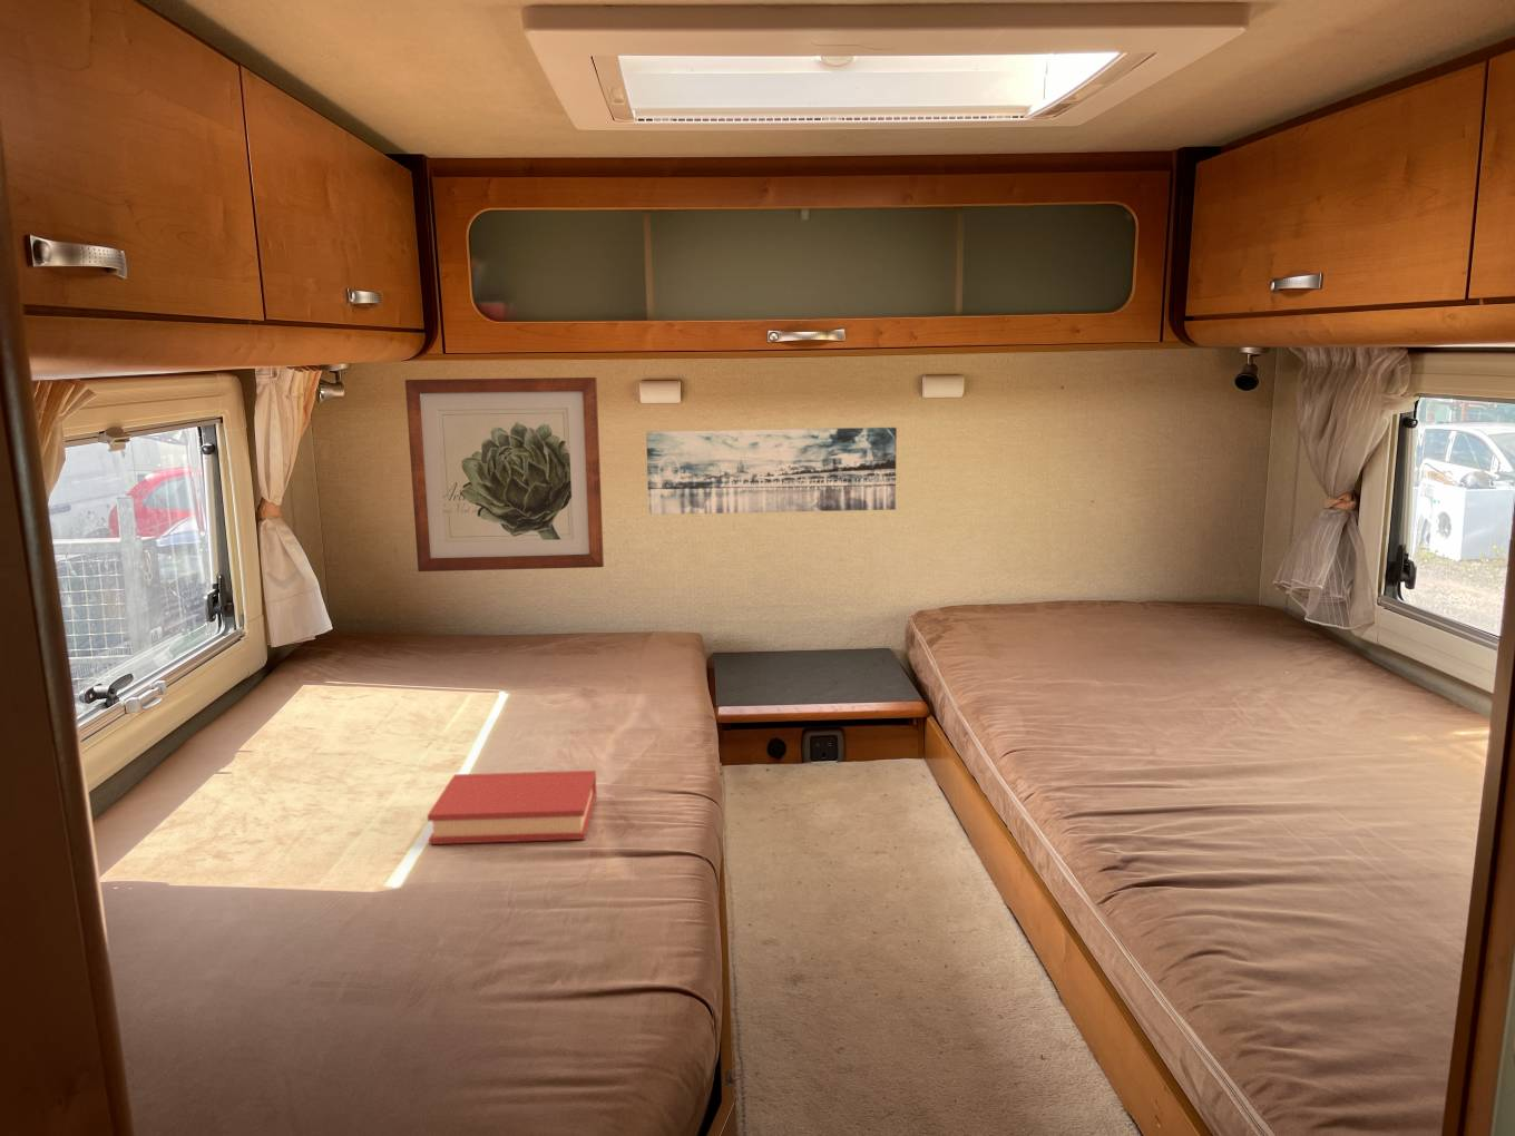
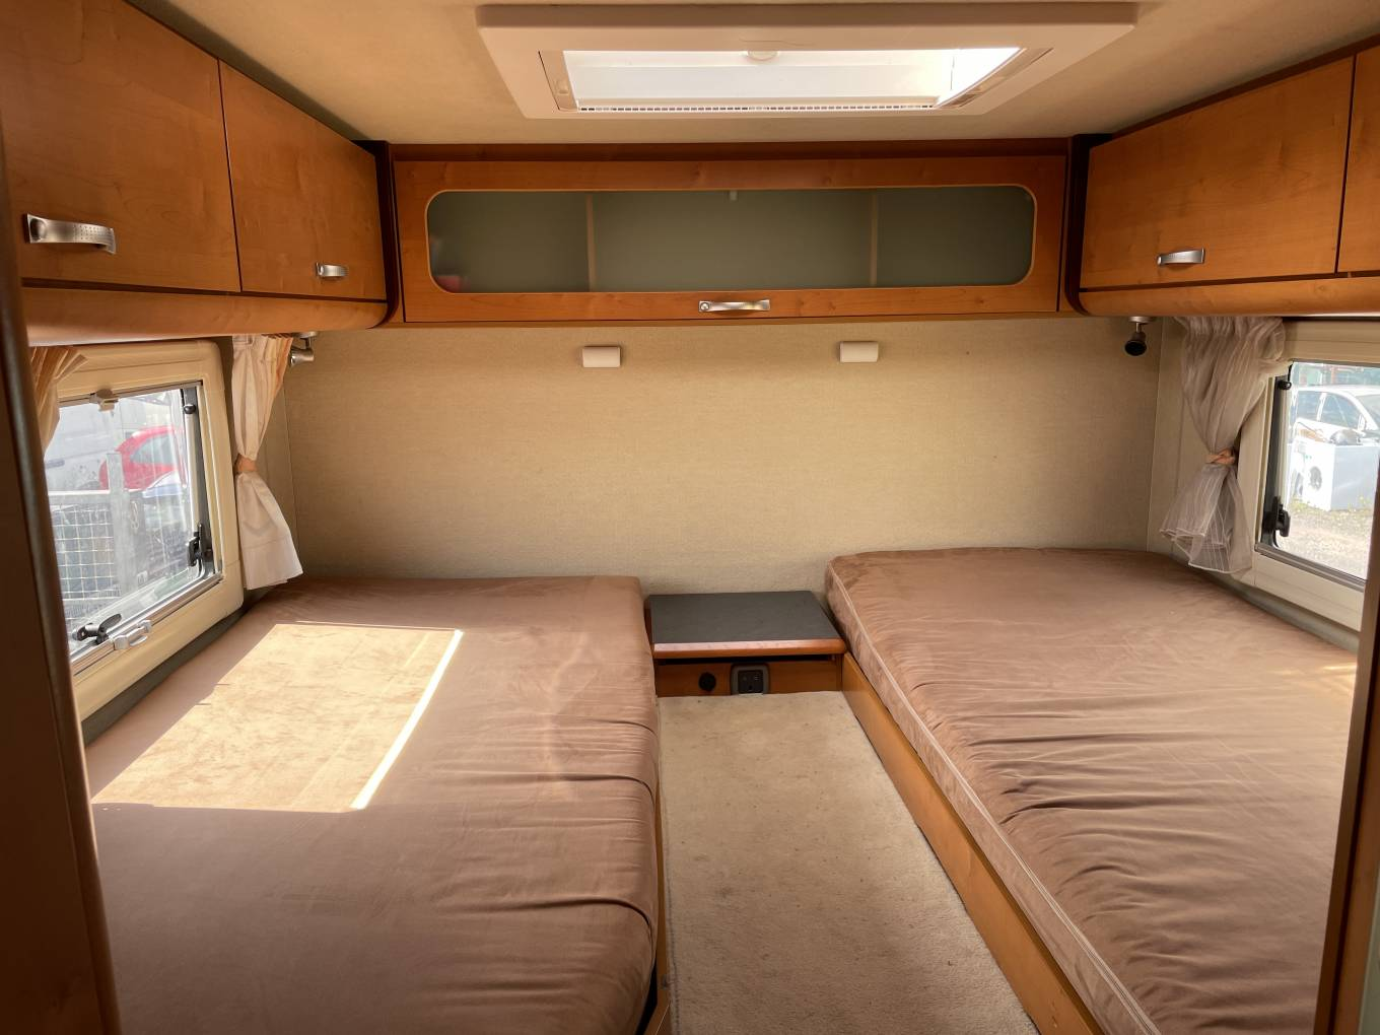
- wall art [404,376,605,573]
- wall art [645,426,898,515]
- hardback book [427,770,598,845]
